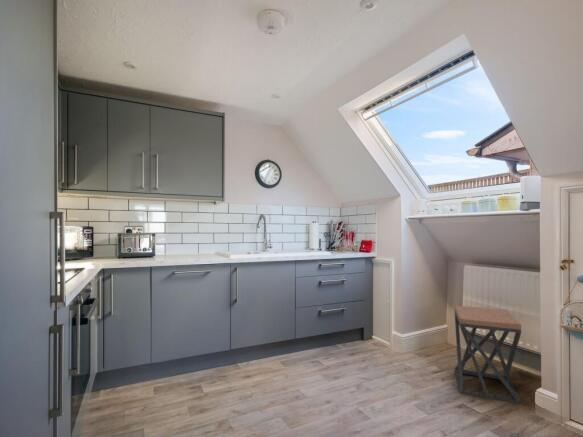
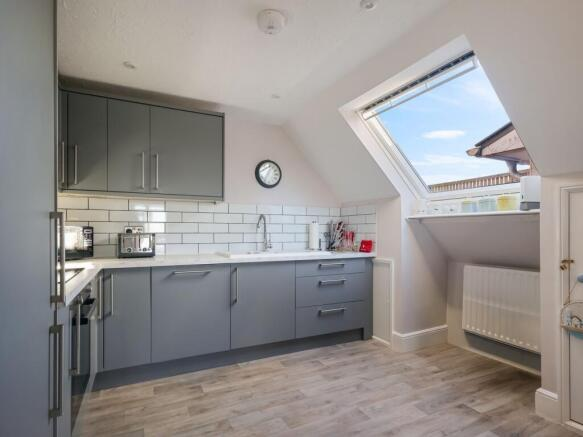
- stool [454,304,522,405]
